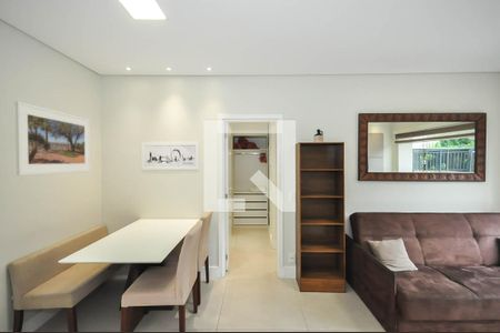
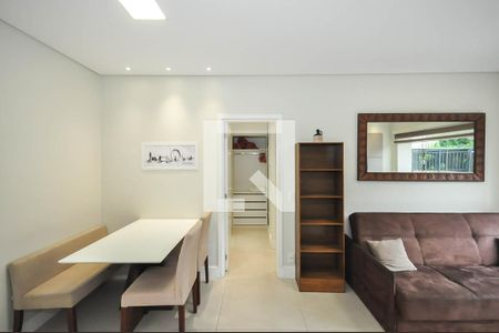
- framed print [14,100,92,176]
